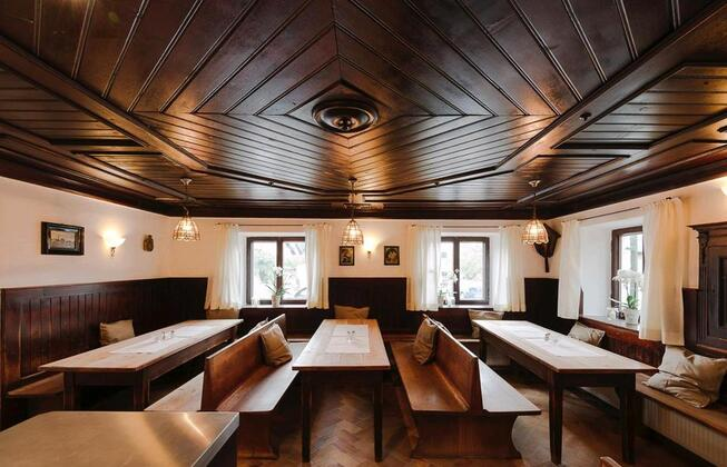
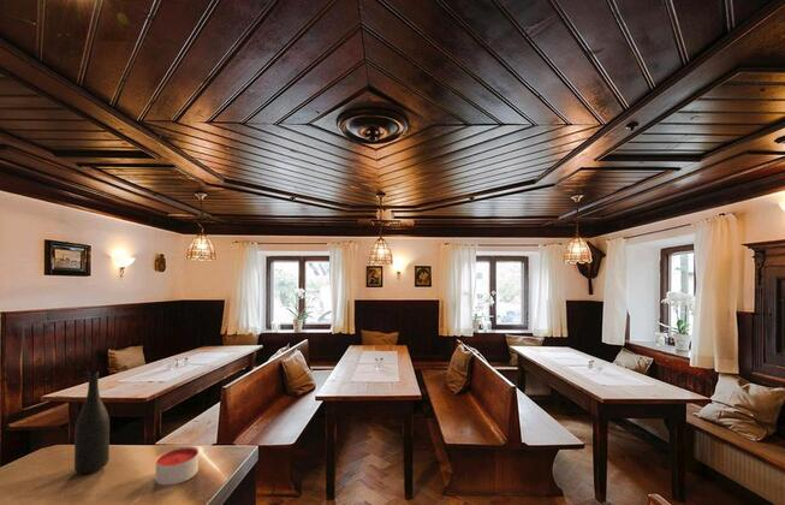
+ candle [155,446,200,486]
+ wine bottle [73,370,111,475]
